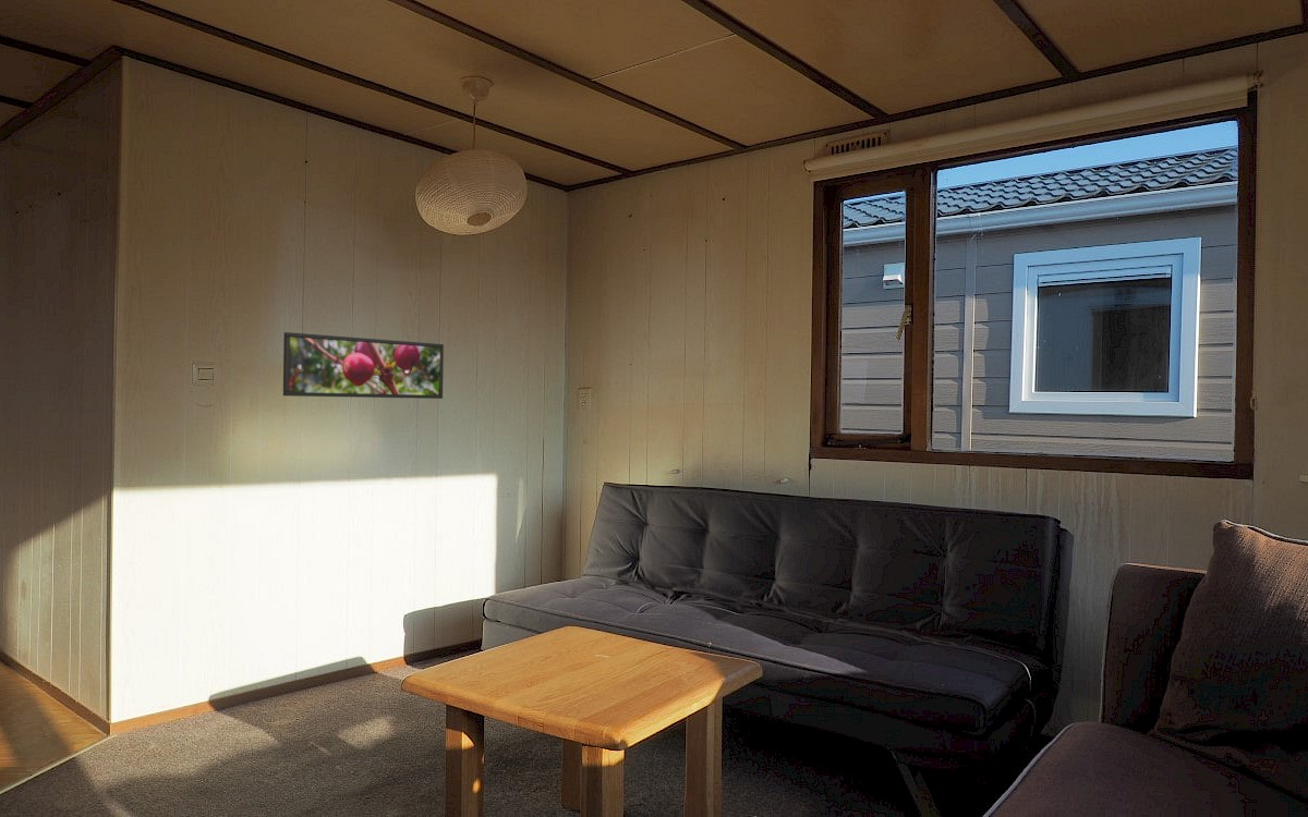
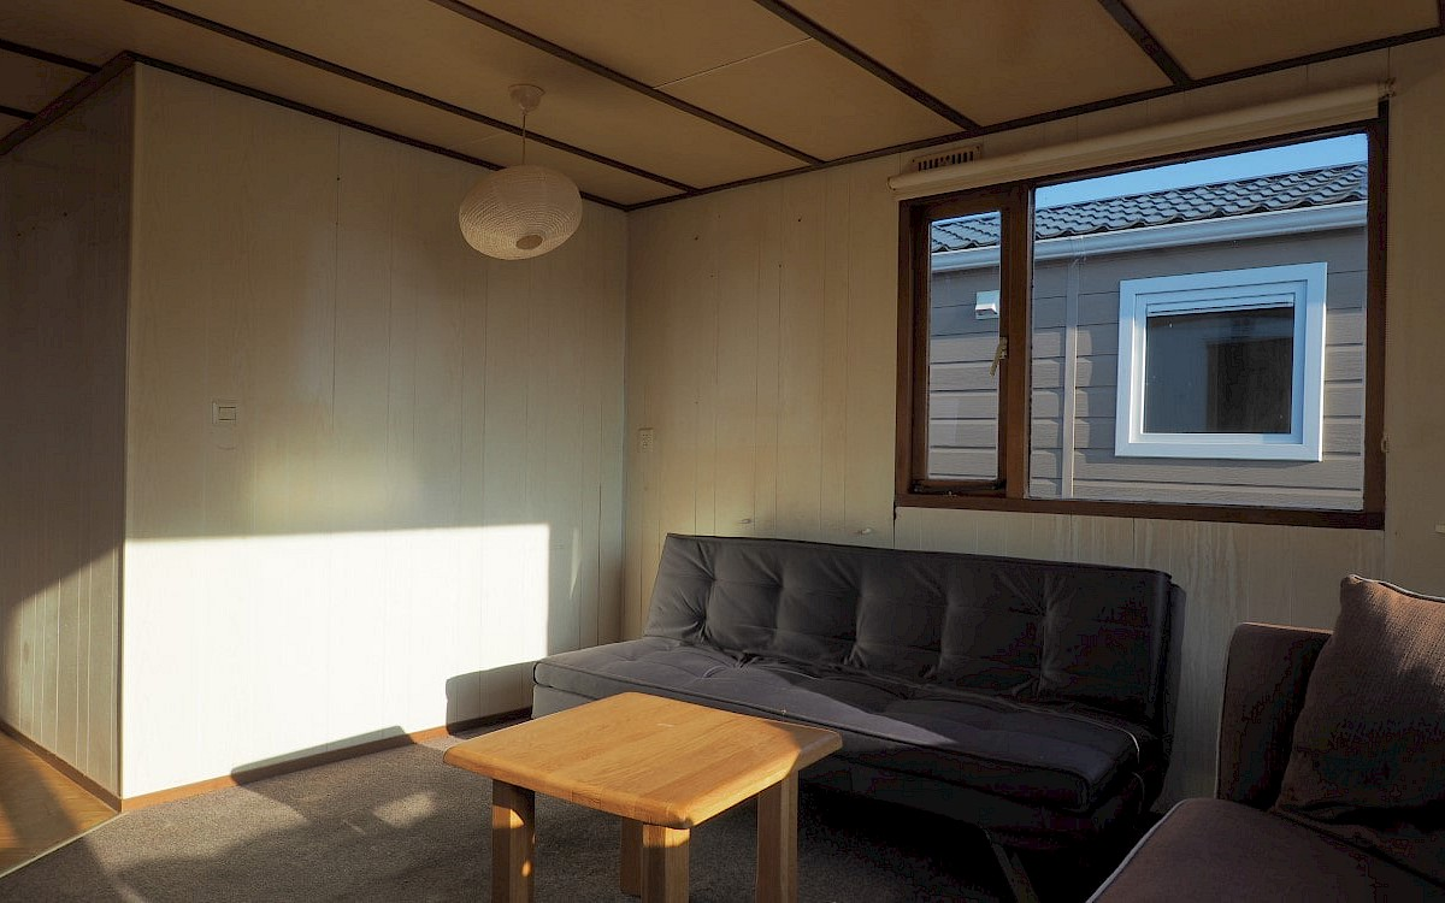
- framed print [282,331,445,400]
